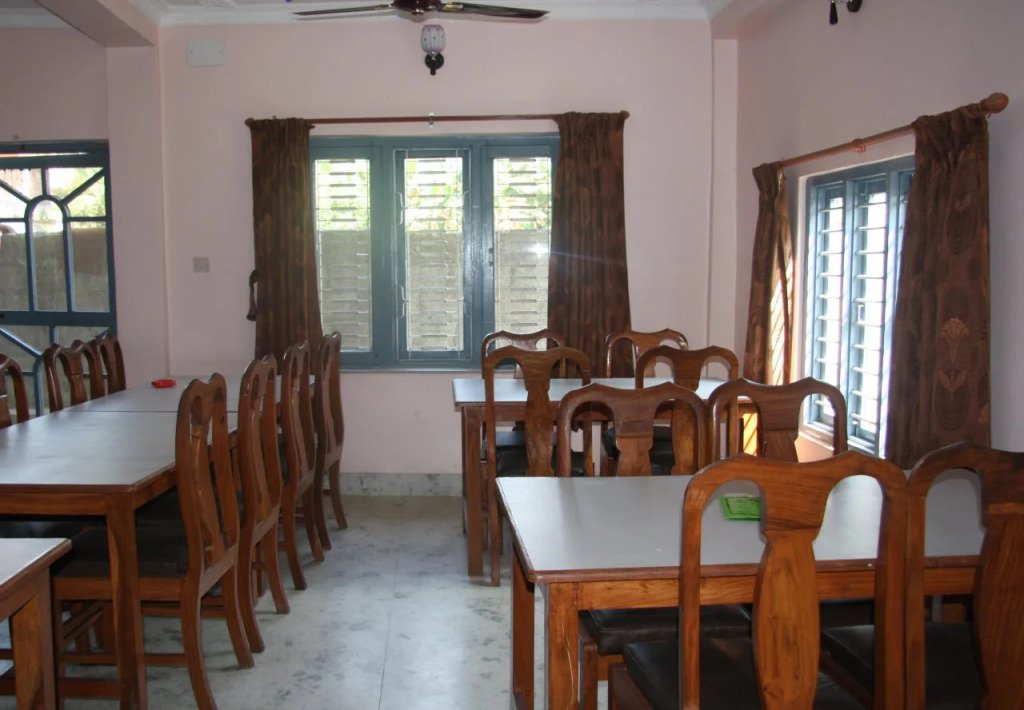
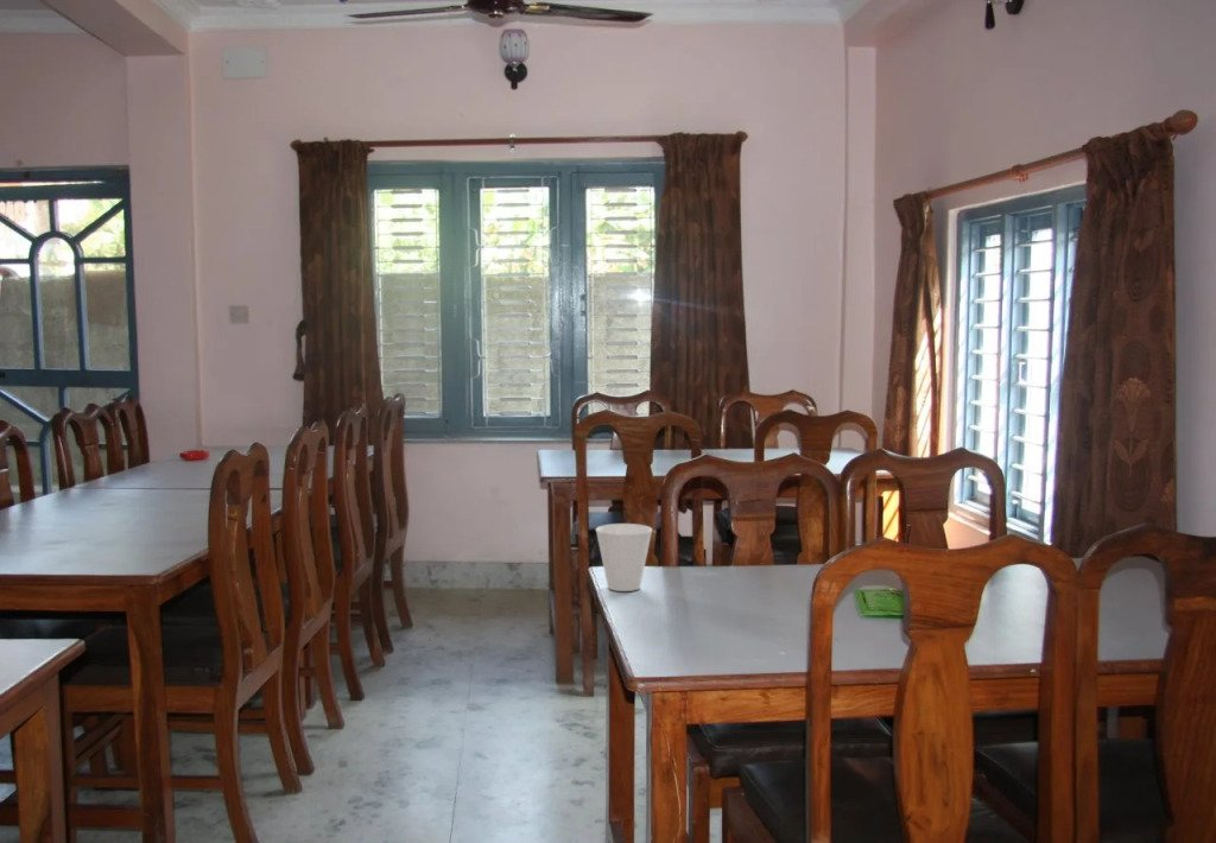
+ cup [595,522,653,592]
